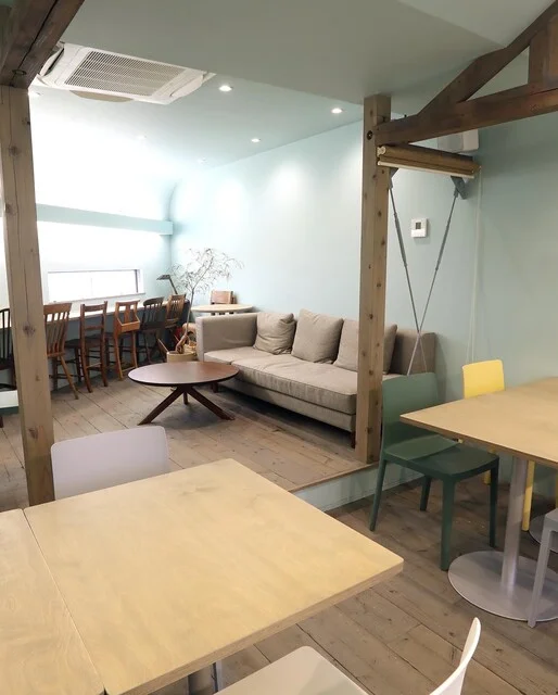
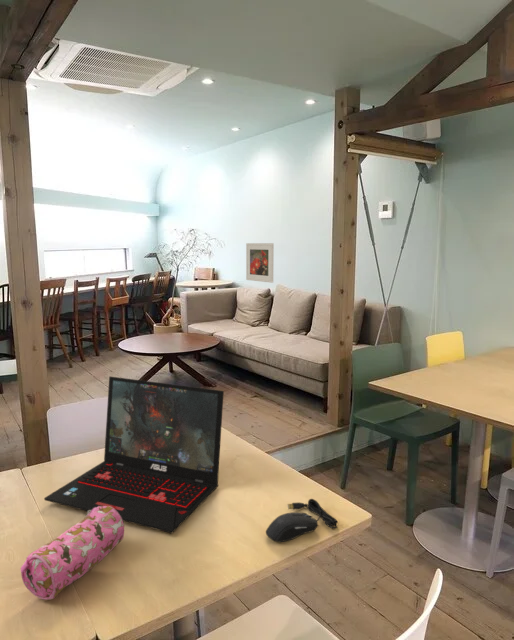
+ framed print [245,242,275,284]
+ computer mouse [265,498,339,543]
+ pencil case [20,506,125,601]
+ laptop [43,376,225,534]
